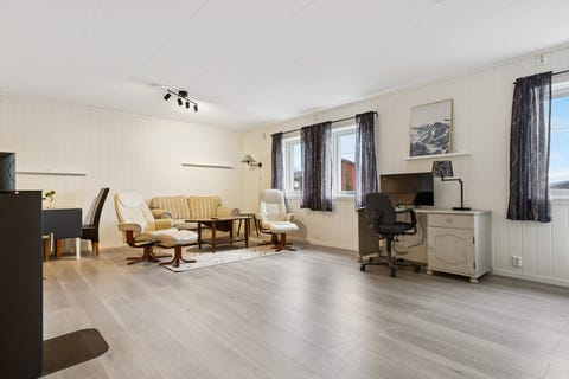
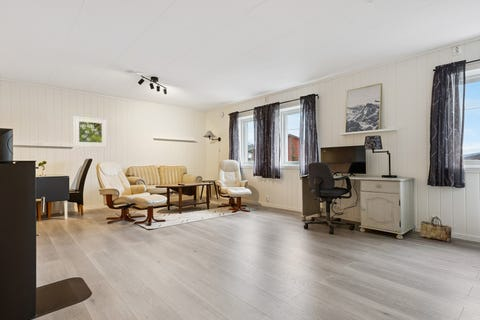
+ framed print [73,115,107,148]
+ basket [419,215,453,243]
